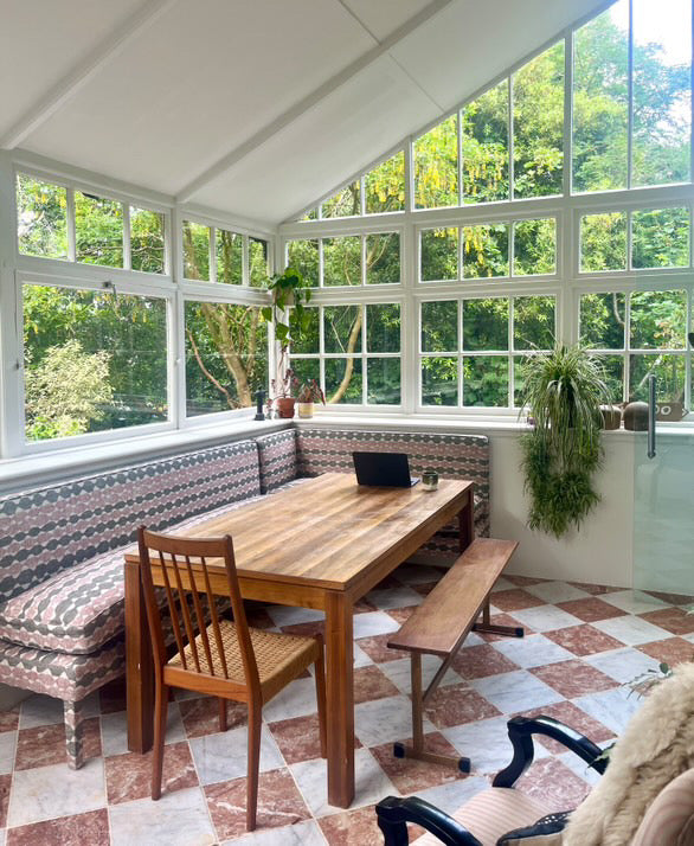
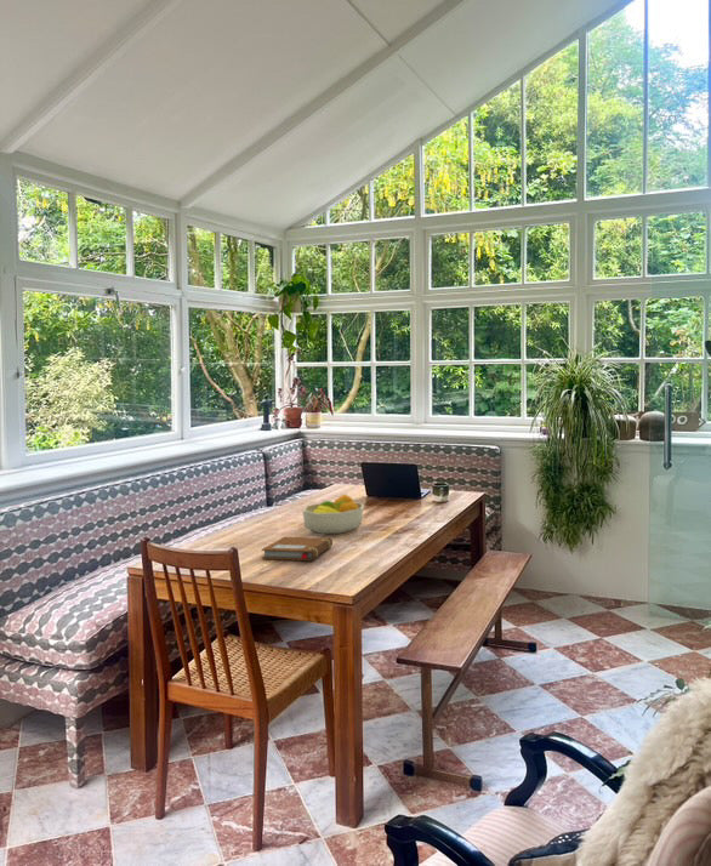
+ fruit bowl [301,494,365,535]
+ notebook [261,536,334,562]
